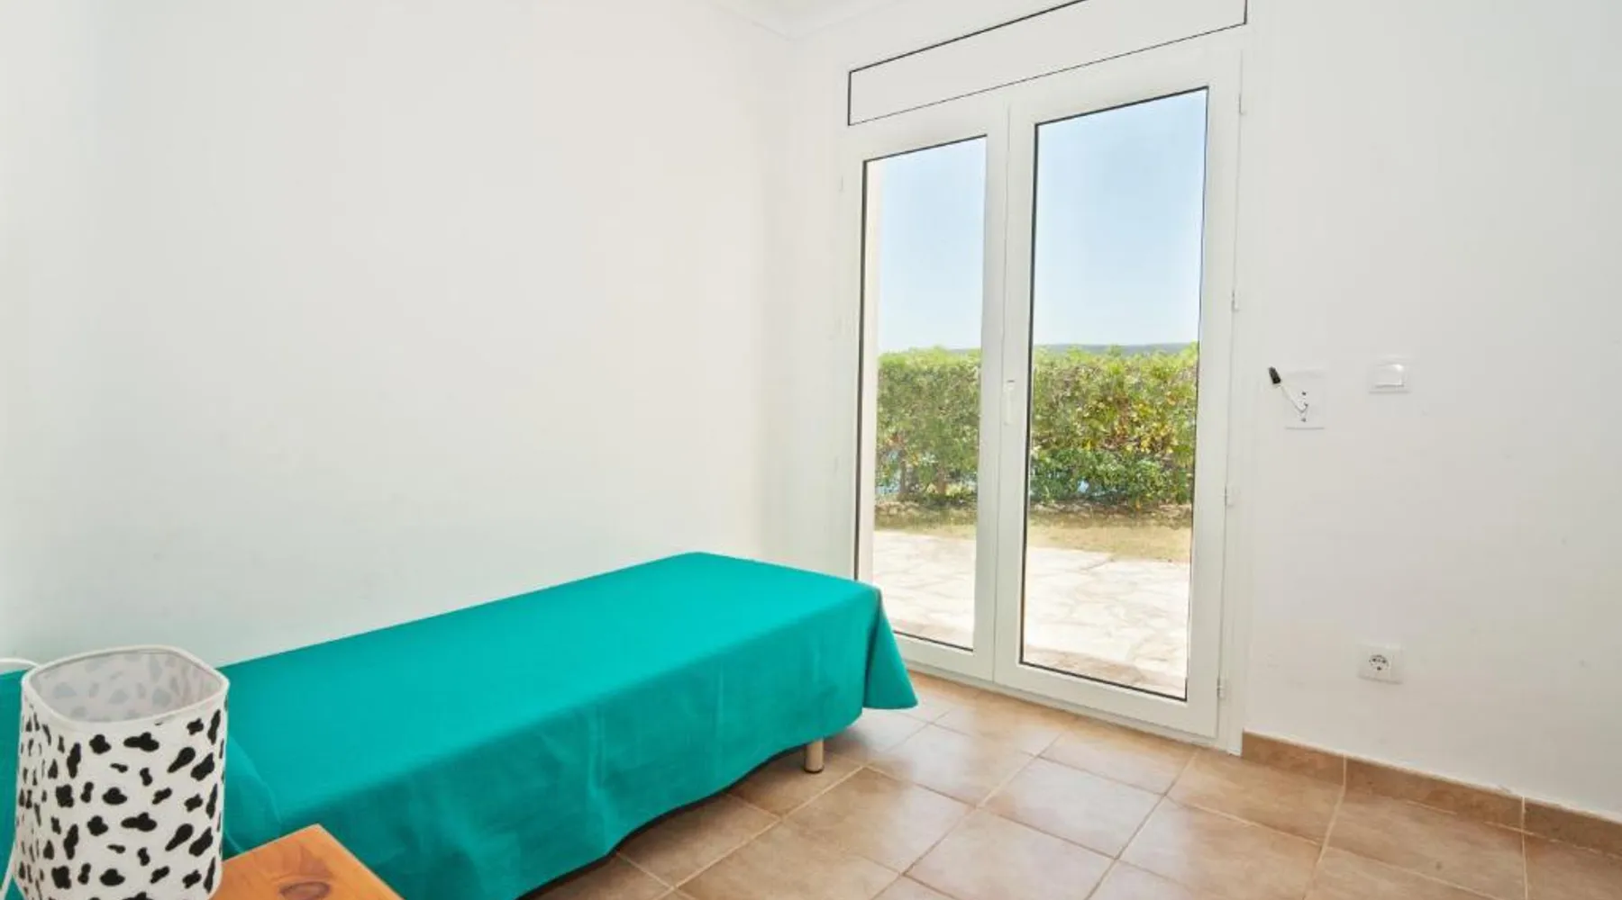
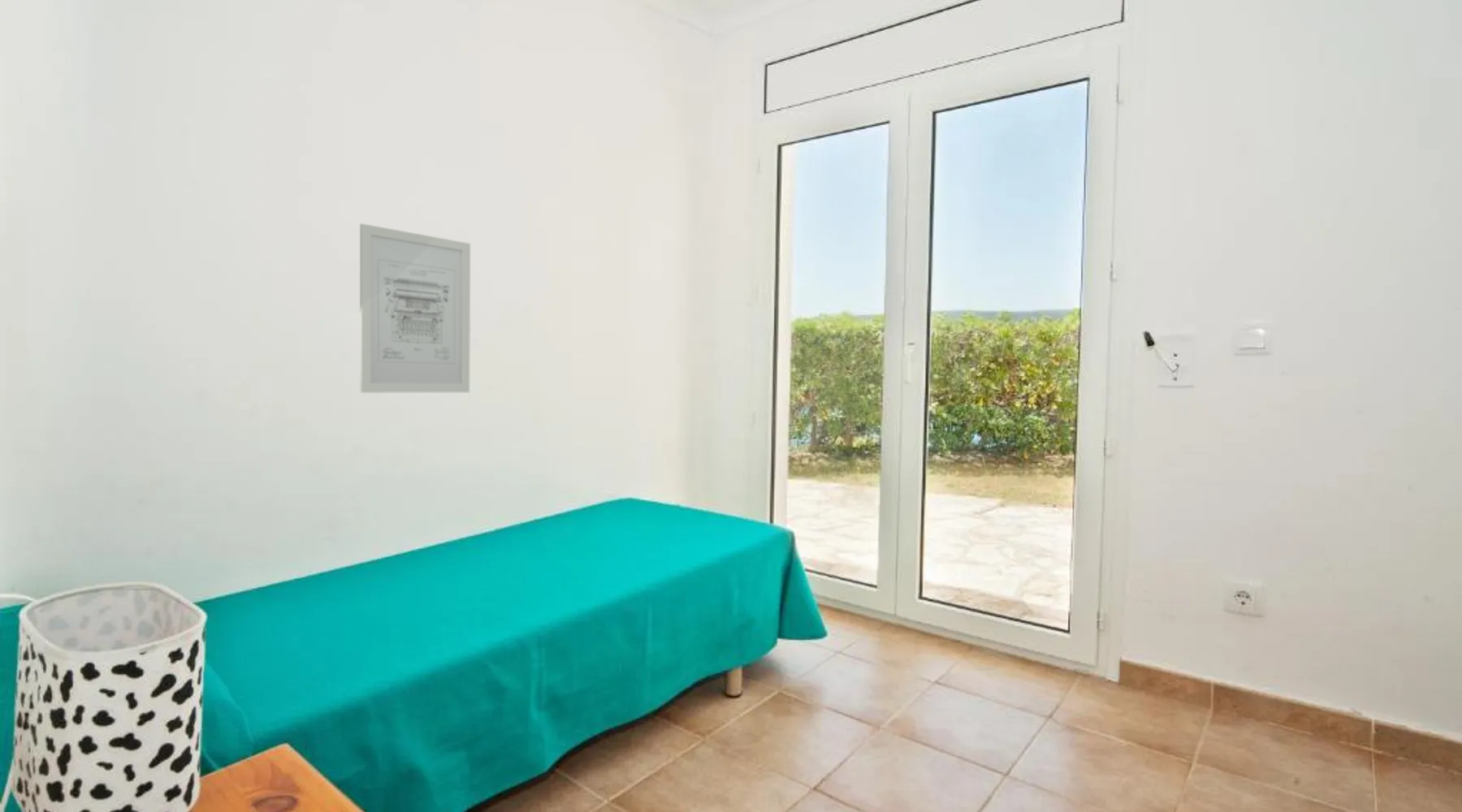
+ wall art [359,222,471,394]
